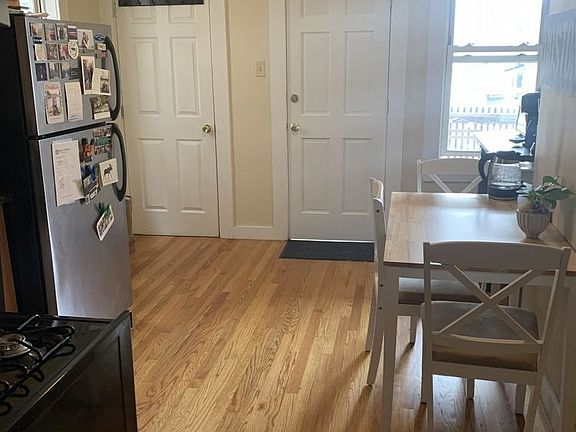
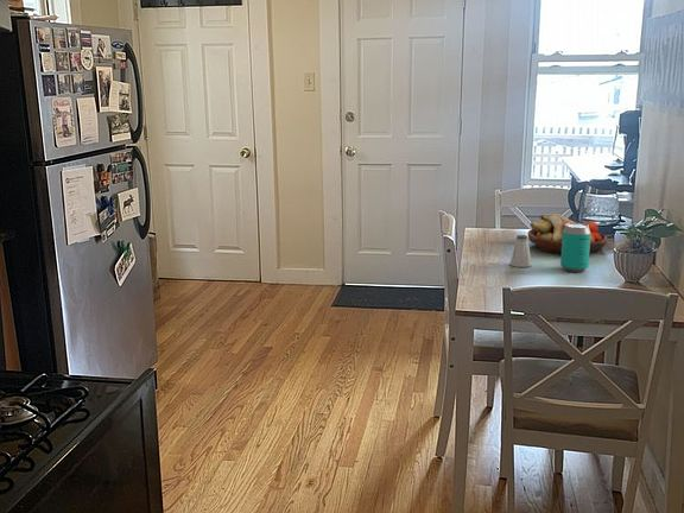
+ fruit bowl [527,213,608,254]
+ saltshaker [509,234,533,268]
+ beverage can [559,222,590,273]
